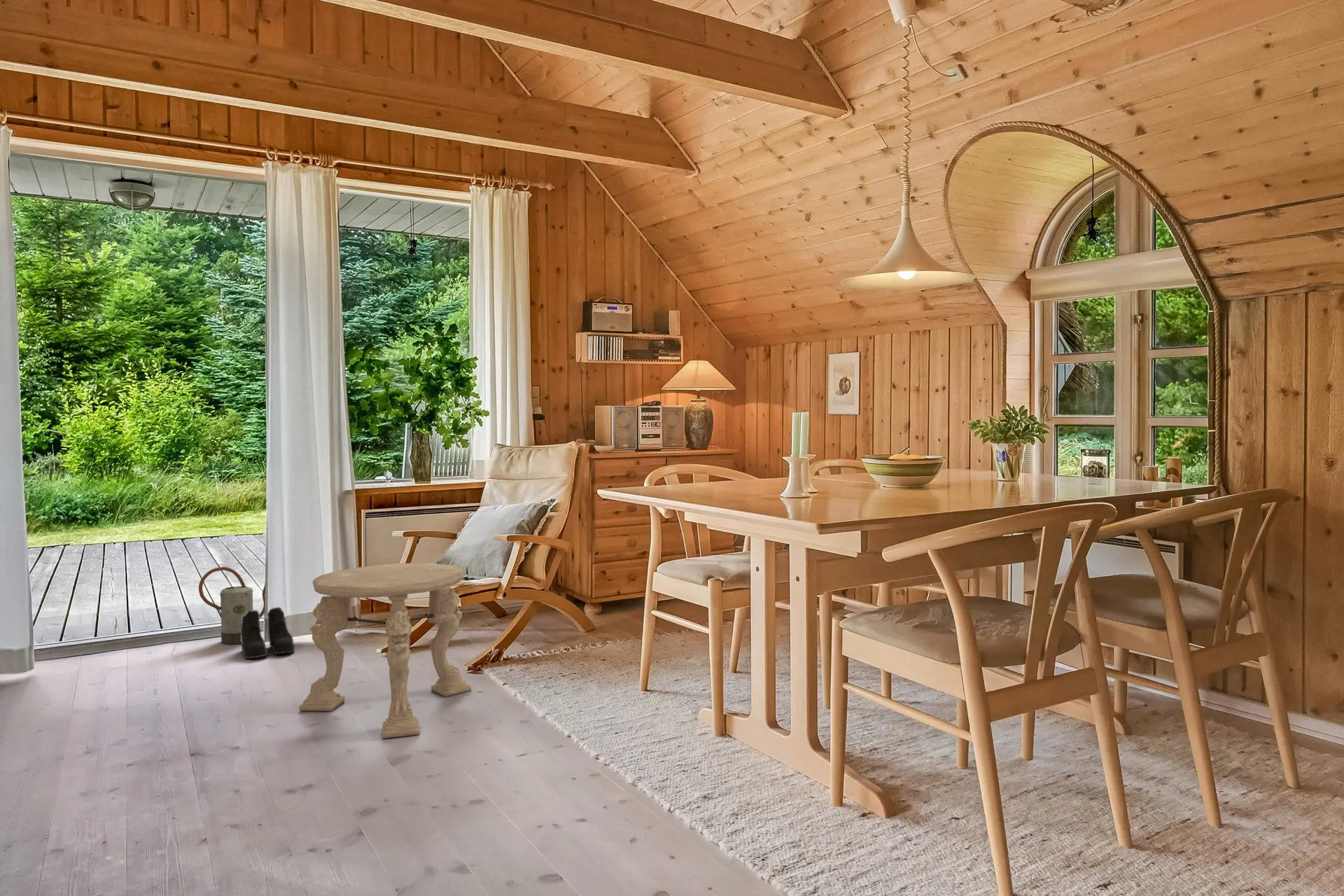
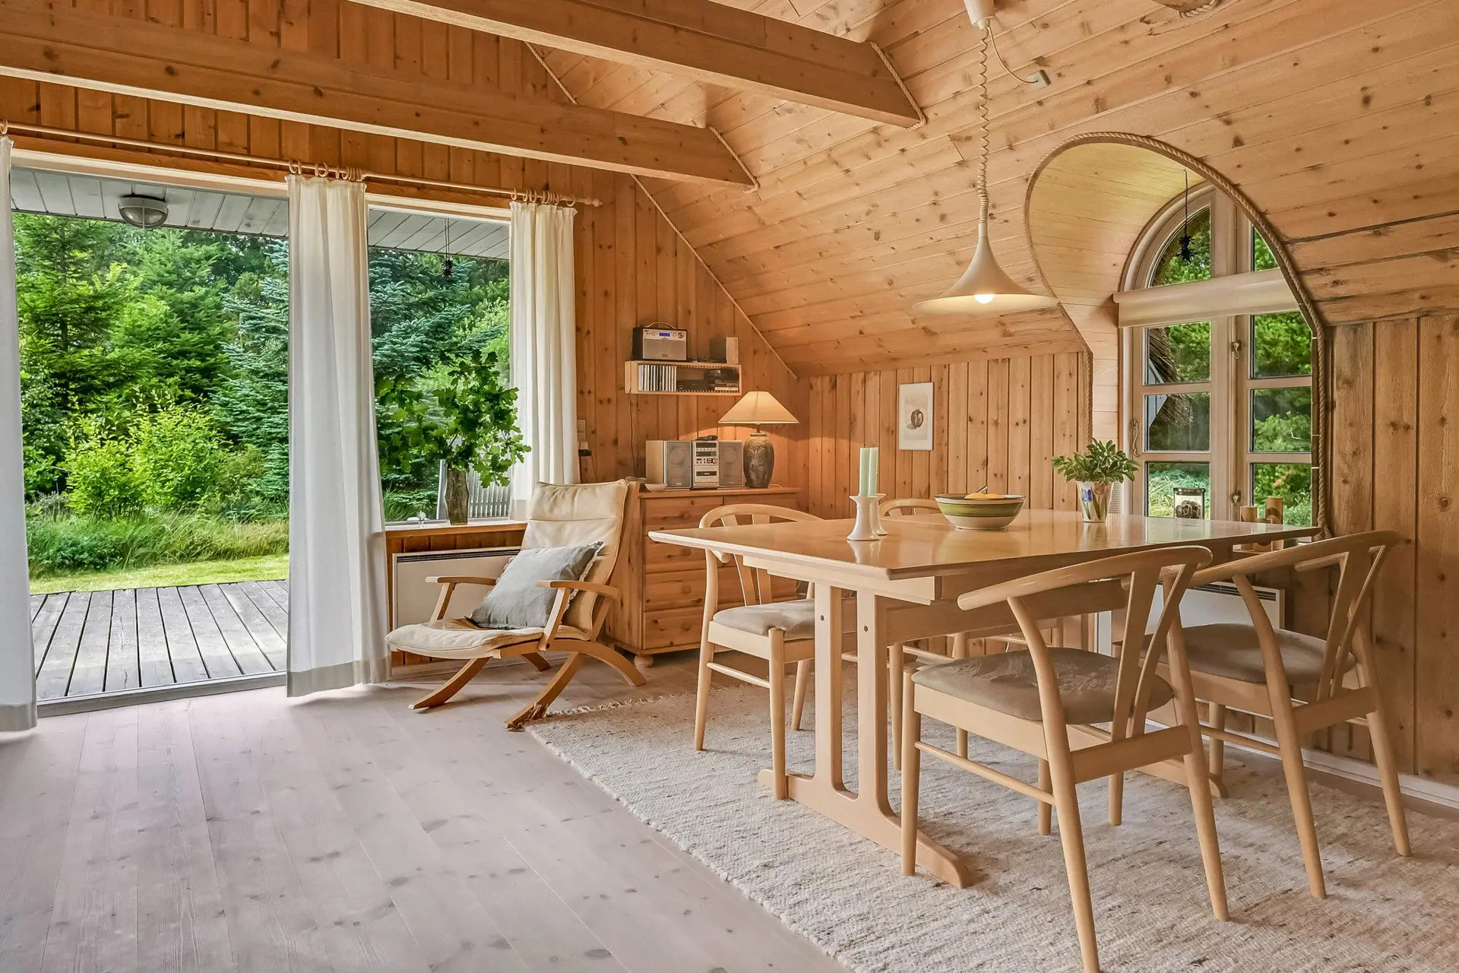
- watering can [198,566,265,645]
- side table [298,562,472,739]
- boots [241,606,295,659]
